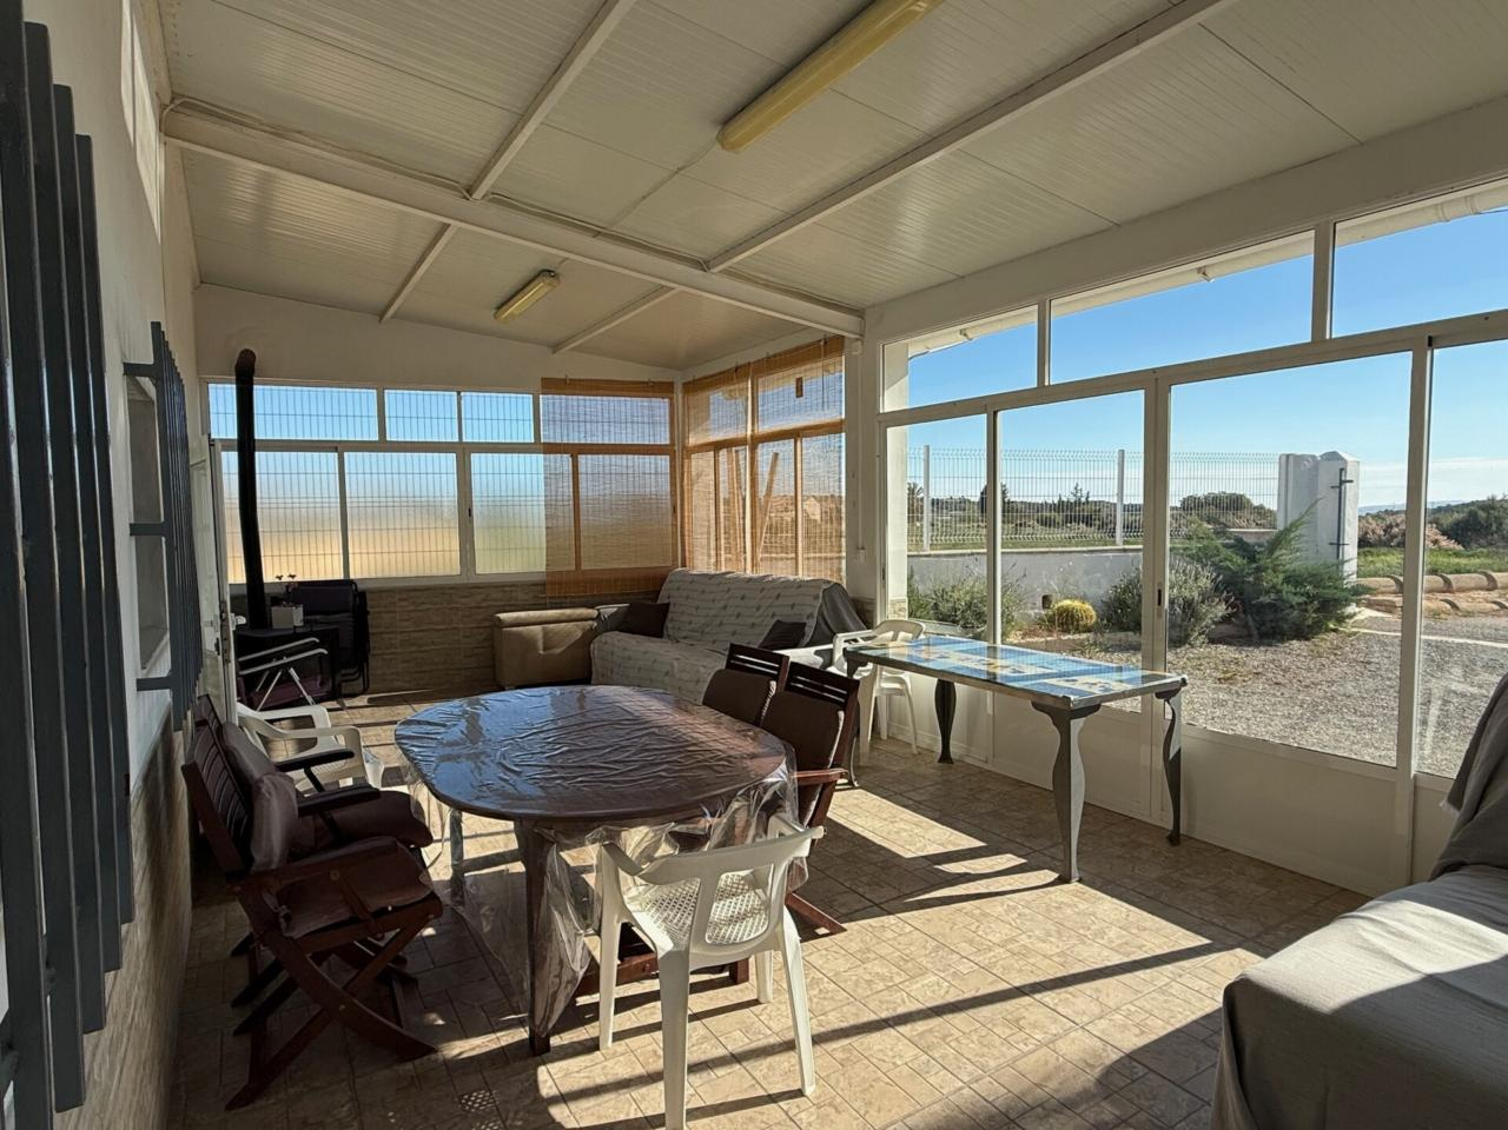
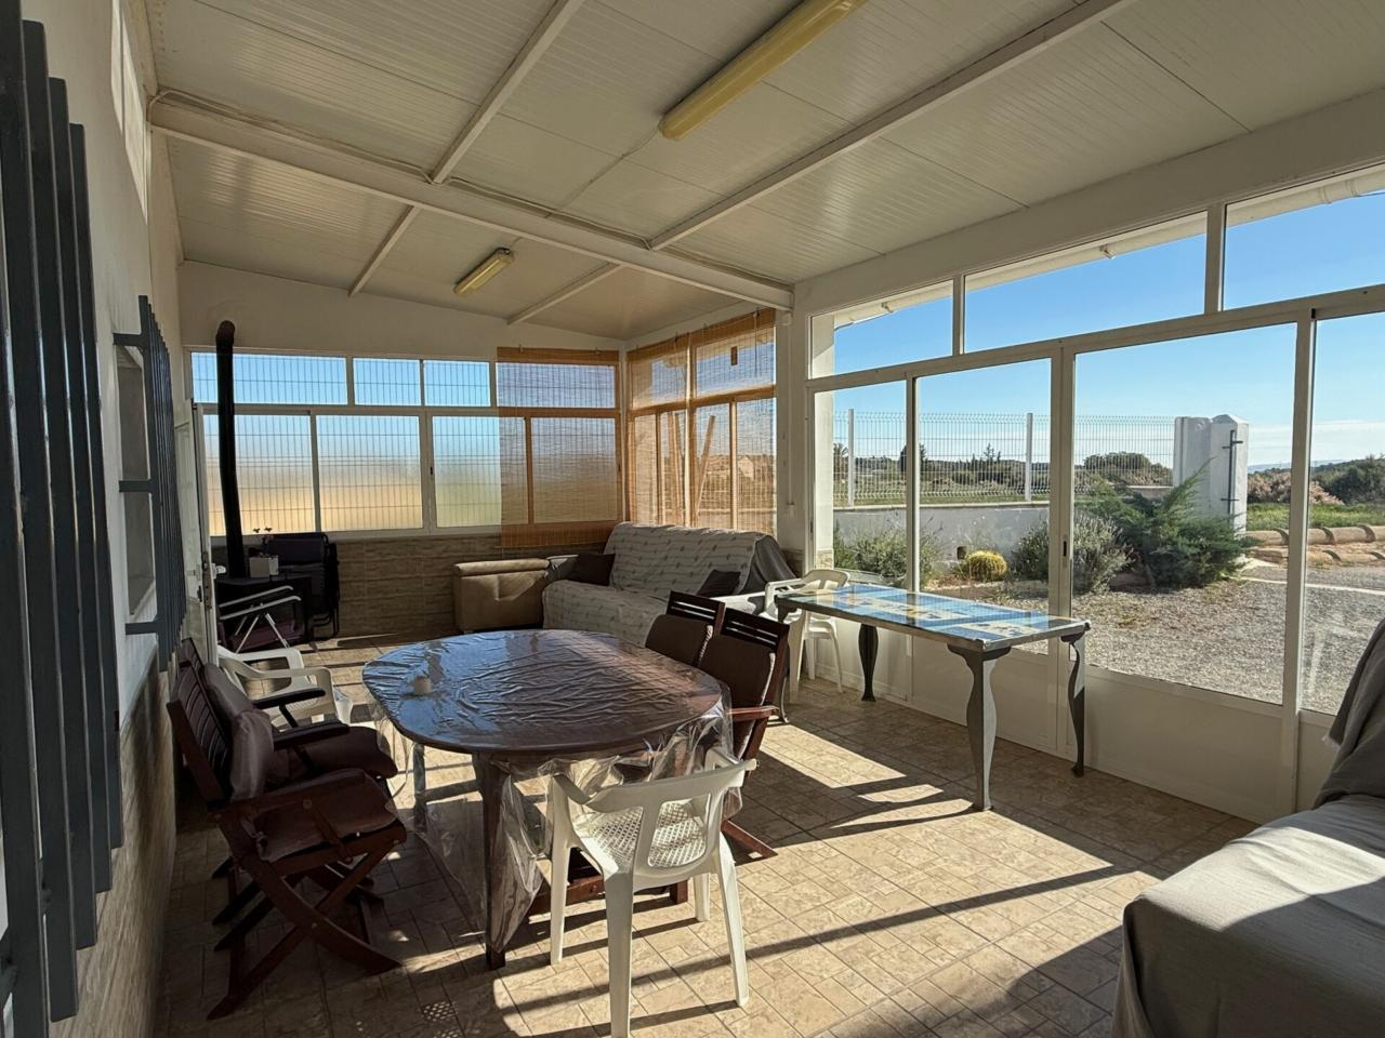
+ tea glass holder [411,669,433,697]
